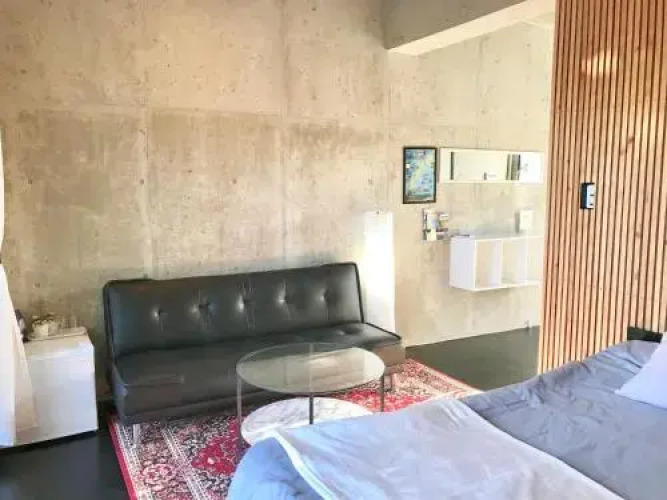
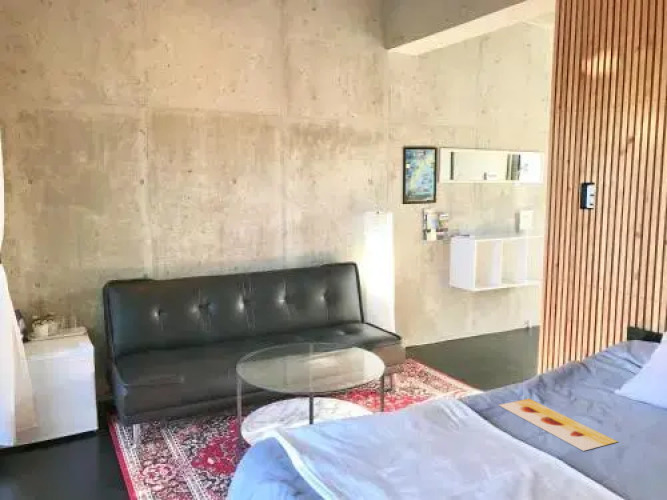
+ painting [498,398,619,452]
